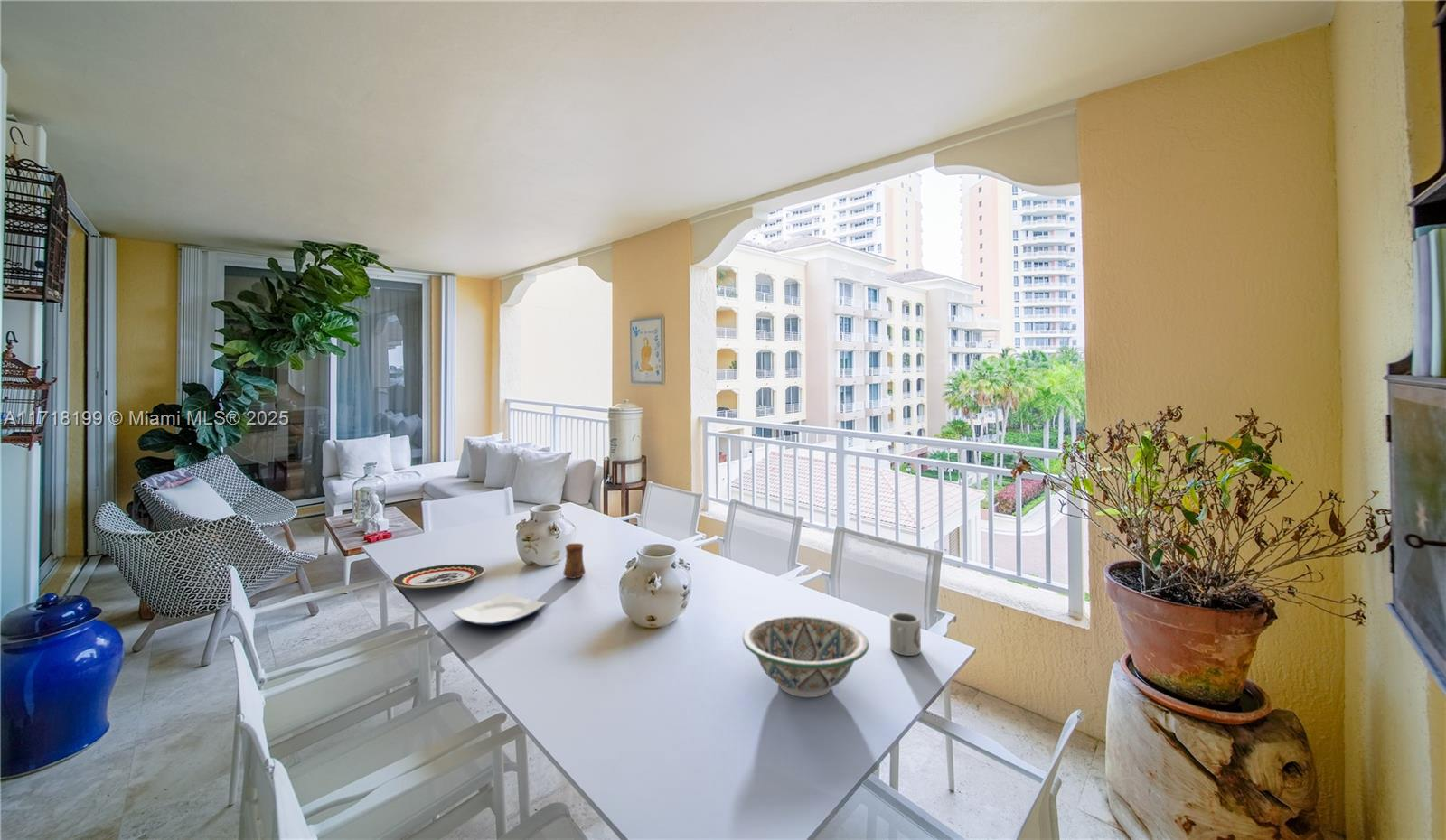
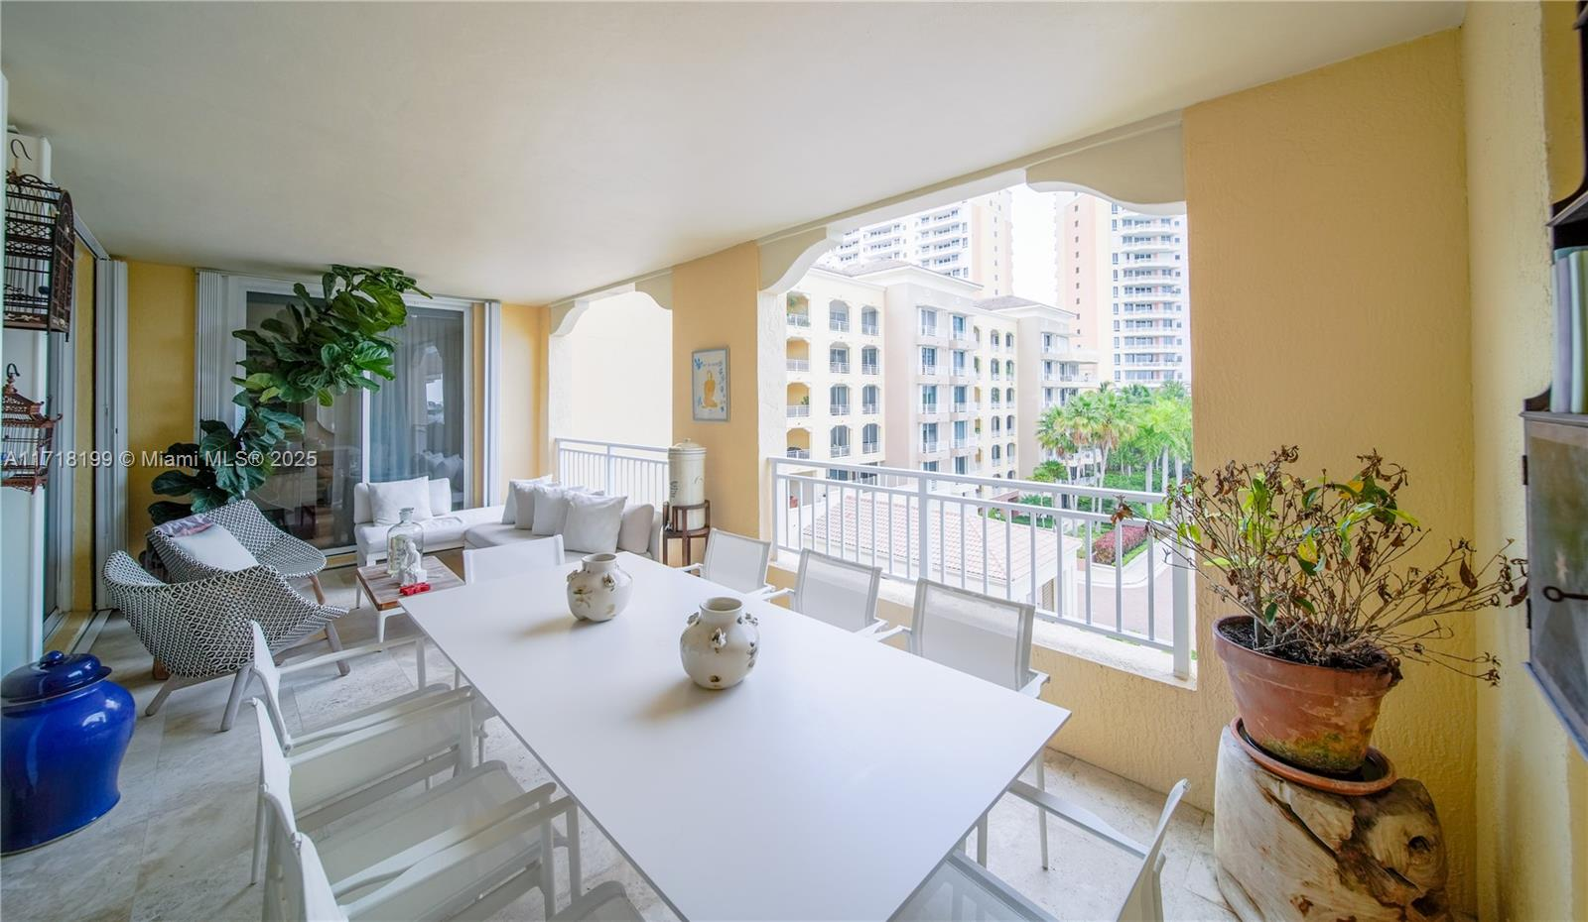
- plate [392,563,486,589]
- plate [451,593,548,627]
- cup [889,611,922,657]
- decorative bowl [742,614,869,698]
- cup [562,543,587,579]
